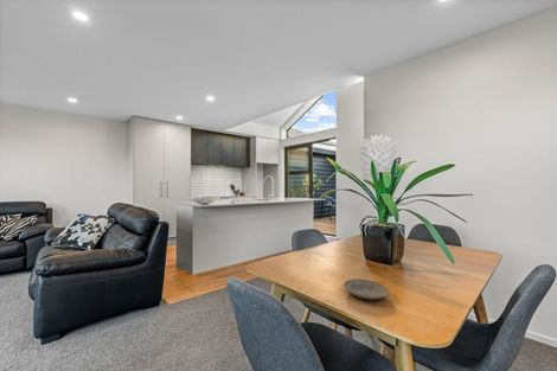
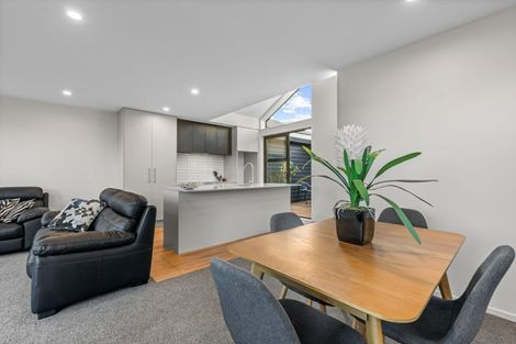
- plate [342,277,390,300]
